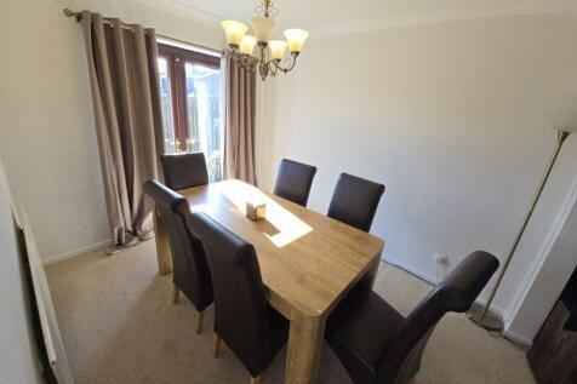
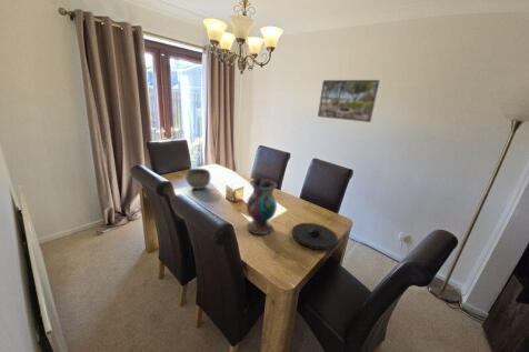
+ plate [290,222,339,251]
+ bowl [184,168,211,190]
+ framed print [317,79,381,123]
+ vase [246,178,279,235]
